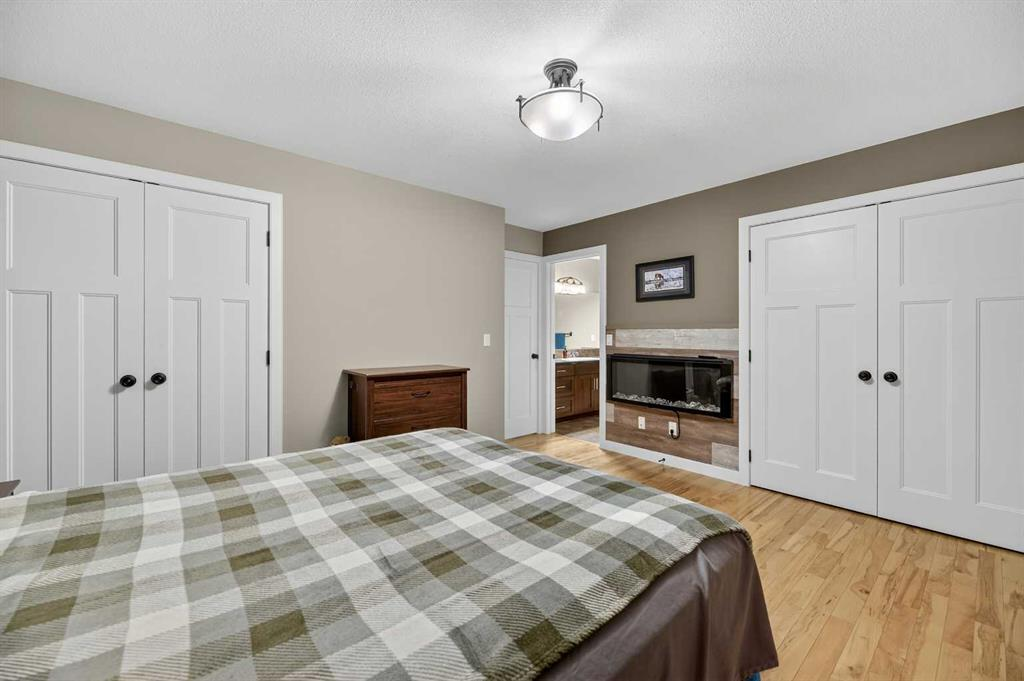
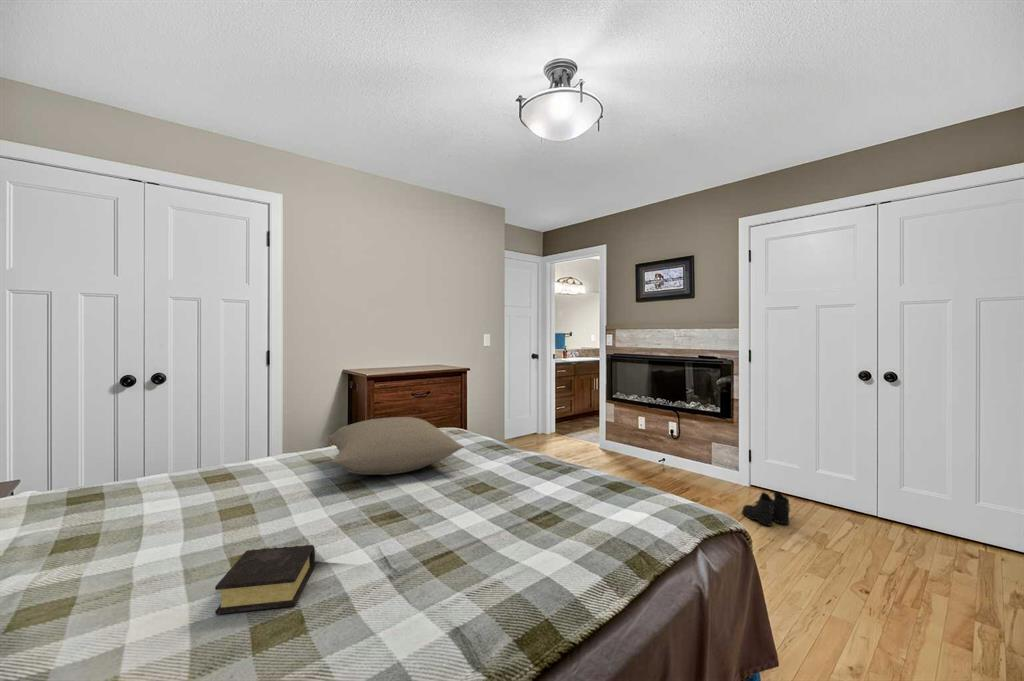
+ book [214,544,316,615]
+ pillow [327,416,465,476]
+ boots [741,490,791,527]
